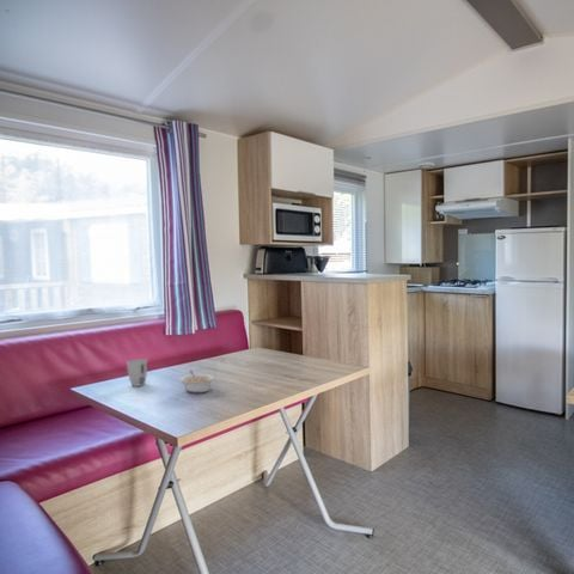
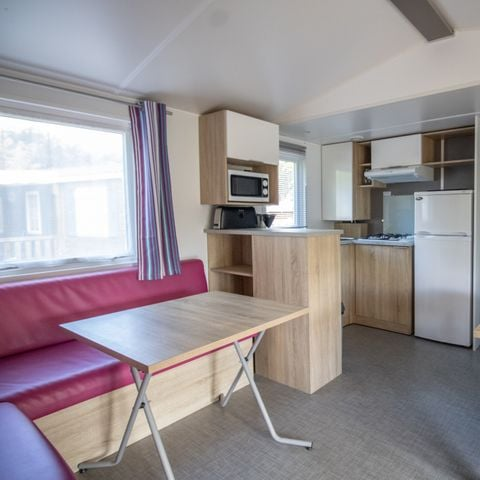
- legume [179,370,215,395]
- cup [126,358,148,387]
